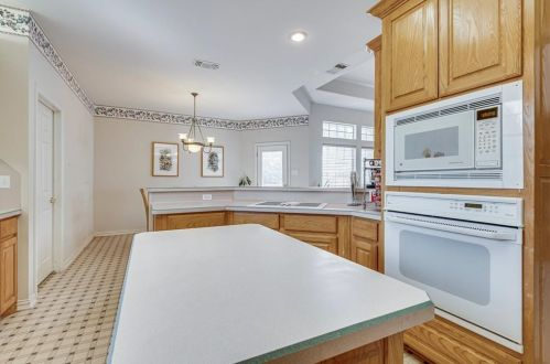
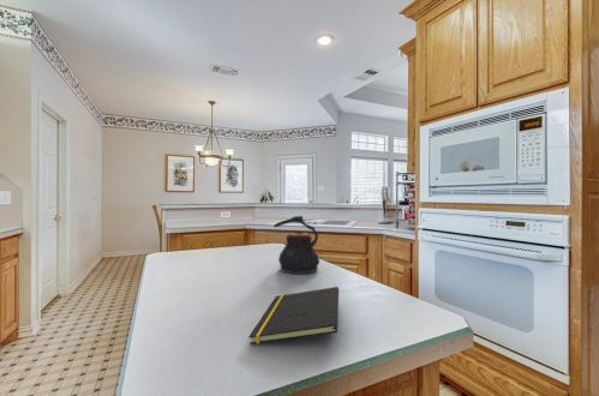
+ teapot [274,215,321,275]
+ notepad [247,286,340,346]
